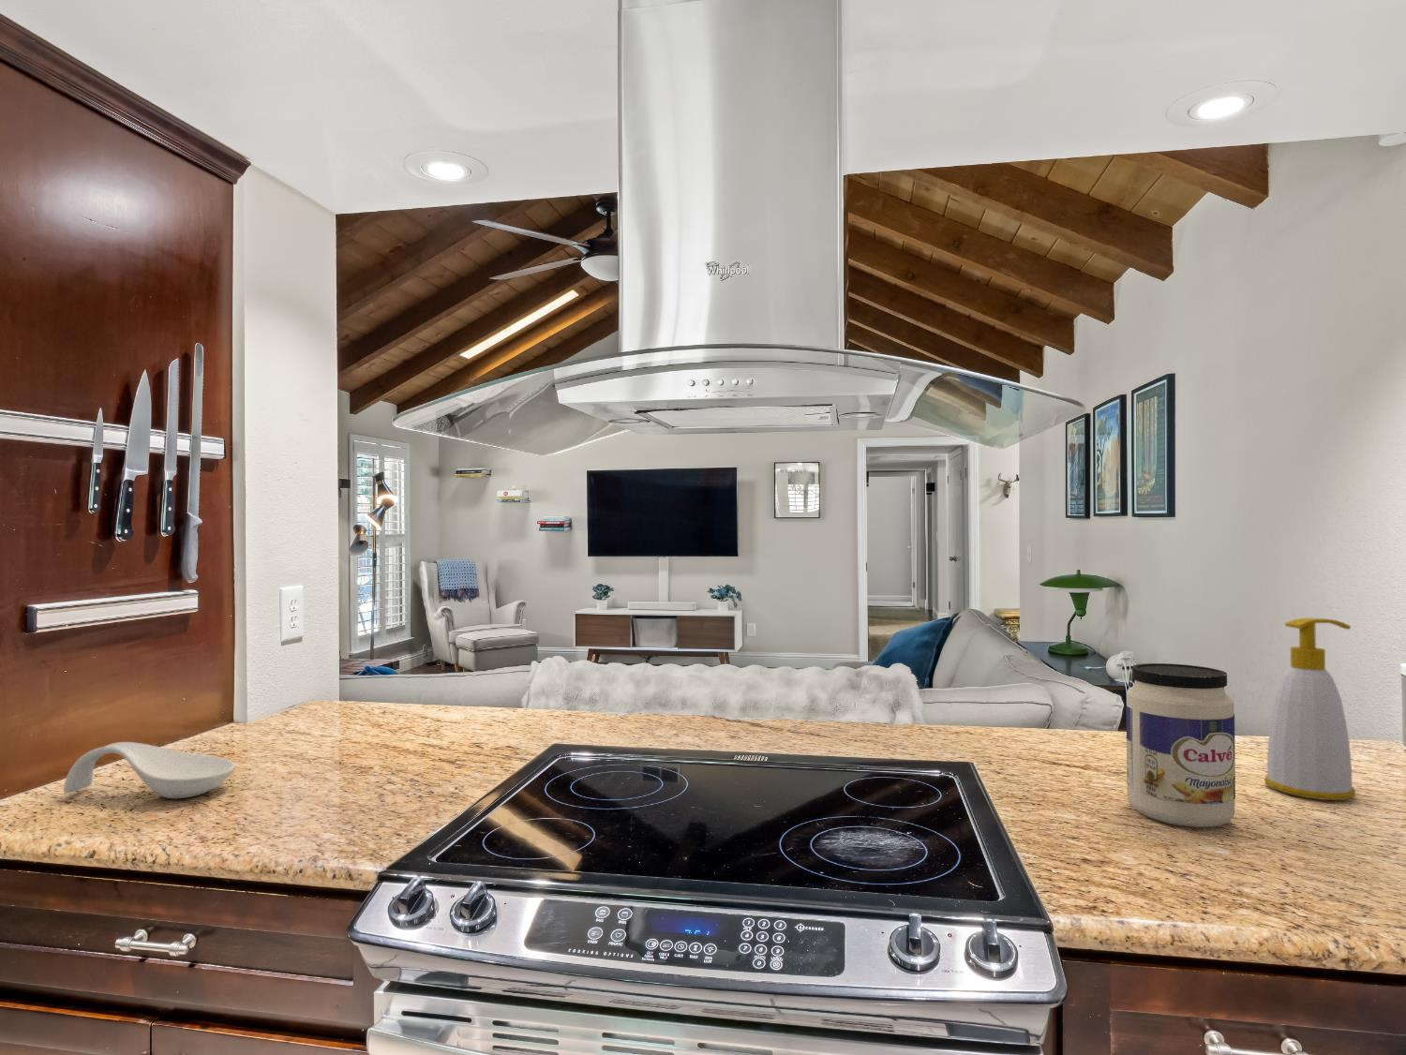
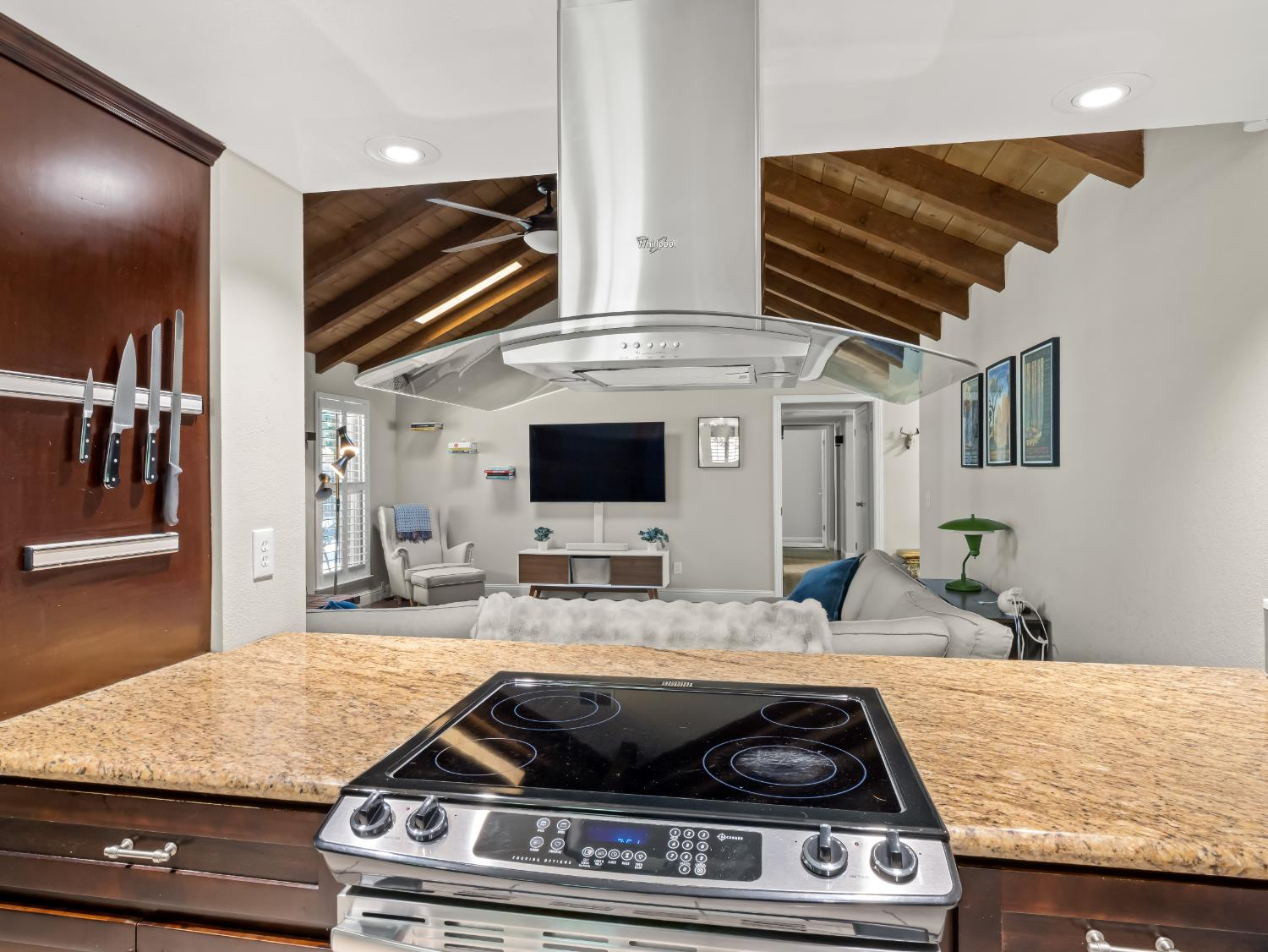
- spoon rest [63,741,236,799]
- jar [1125,663,1236,828]
- soap bottle [1264,616,1356,801]
